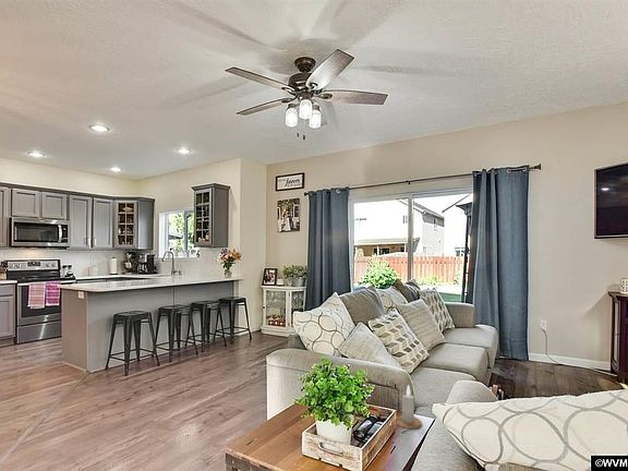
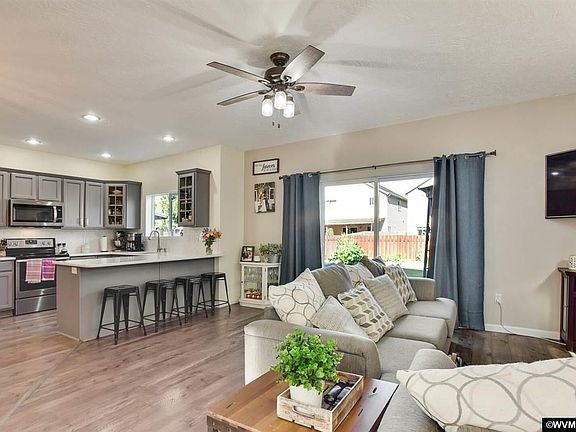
- candle [395,384,423,430]
